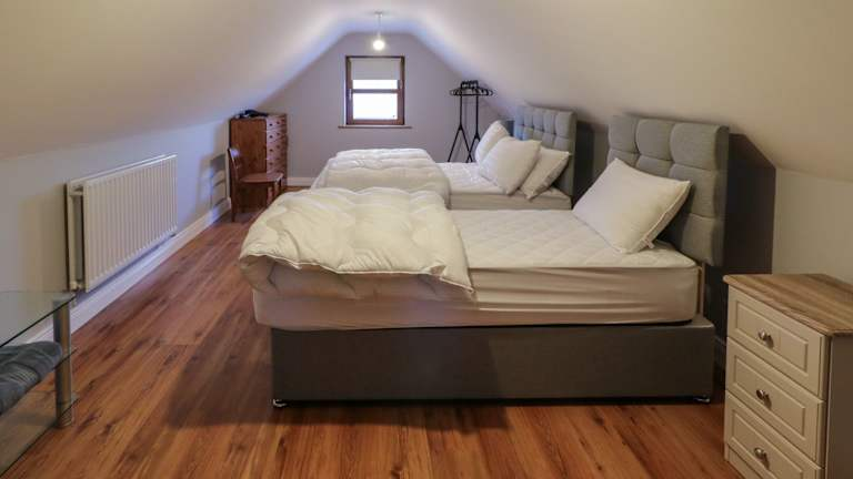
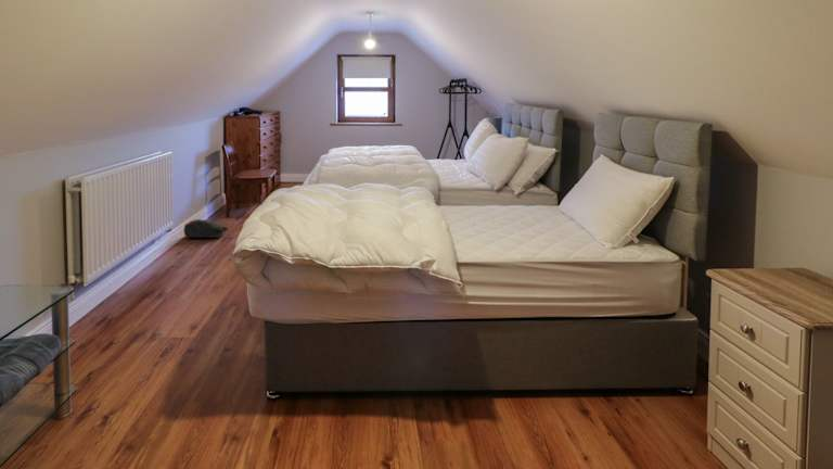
+ backpack [182,218,229,239]
